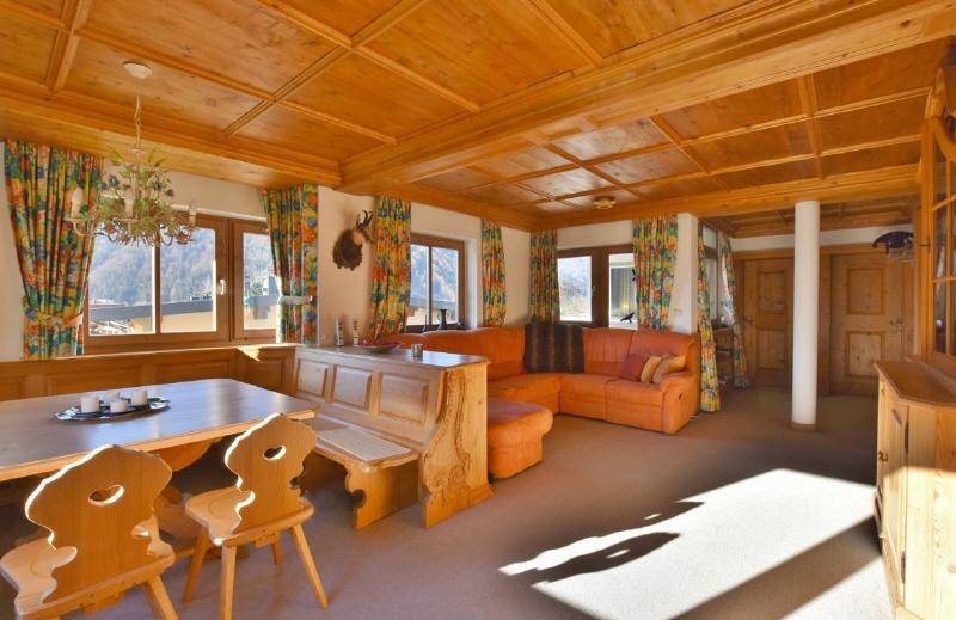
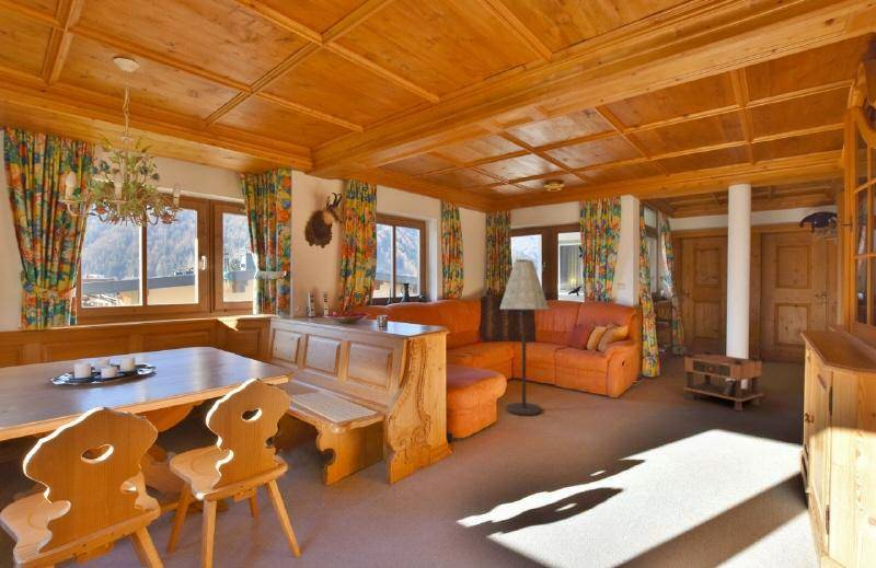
+ floor lamp [499,258,550,417]
+ nightstand [683,349,764,411]
